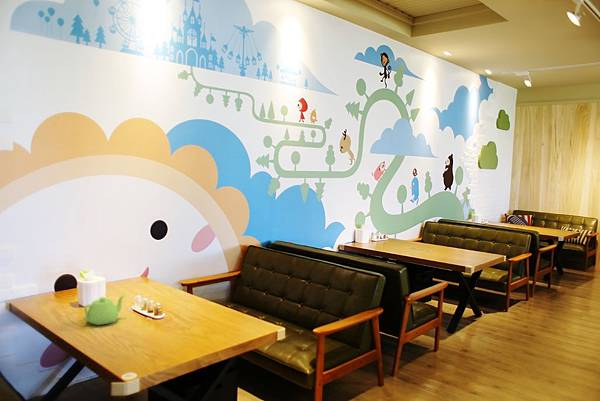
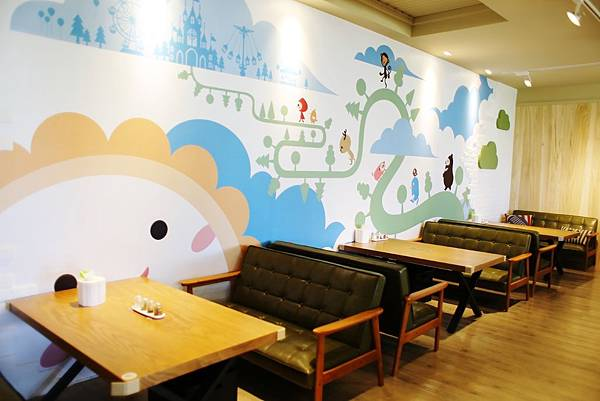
- teapot [82,294,126,326]
